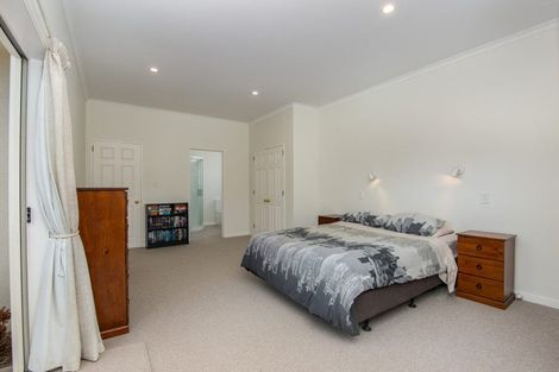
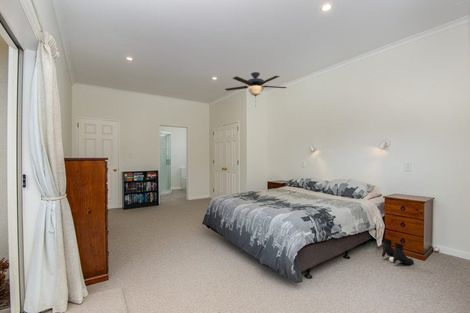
+ boots [381,238,415,265]
+ ceiling fan [224,71,288,107]
